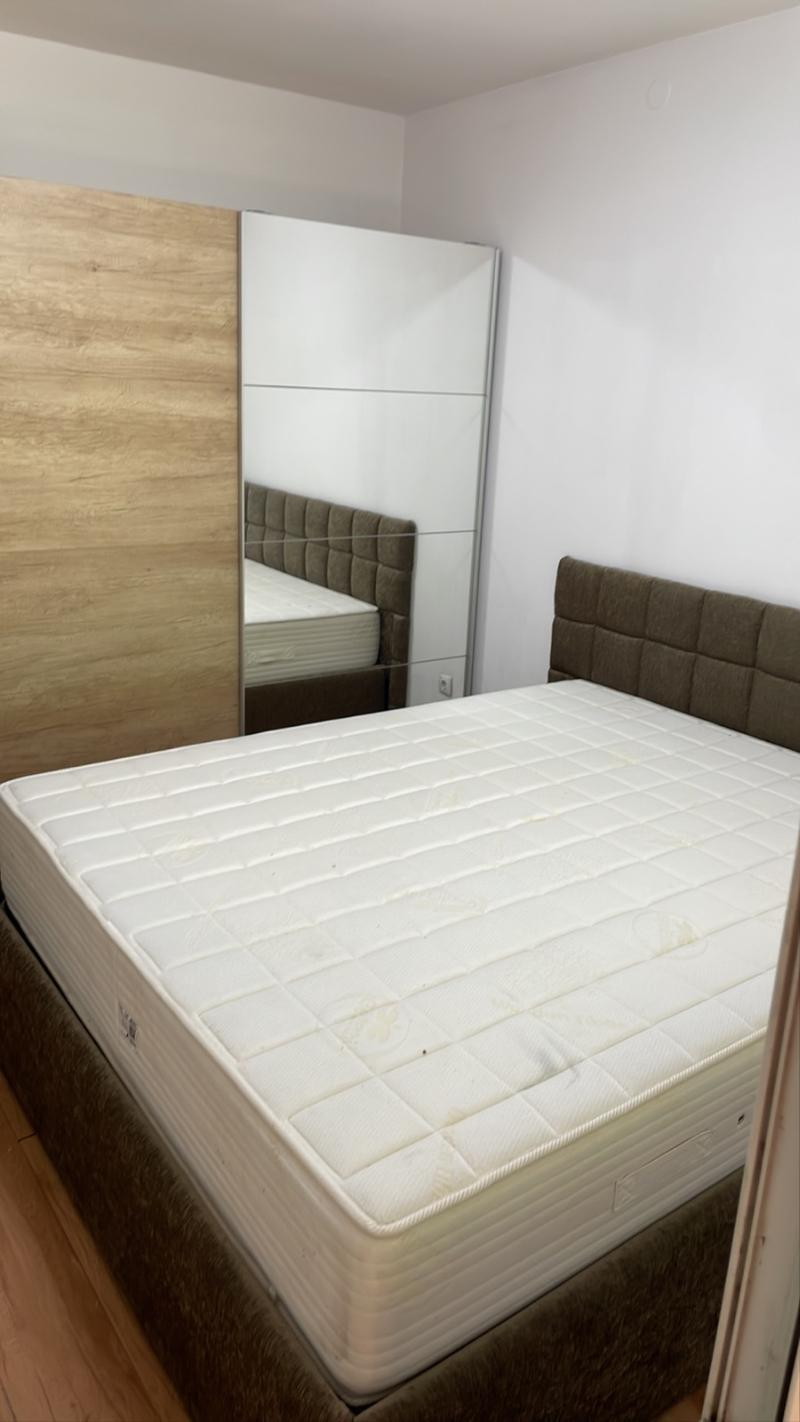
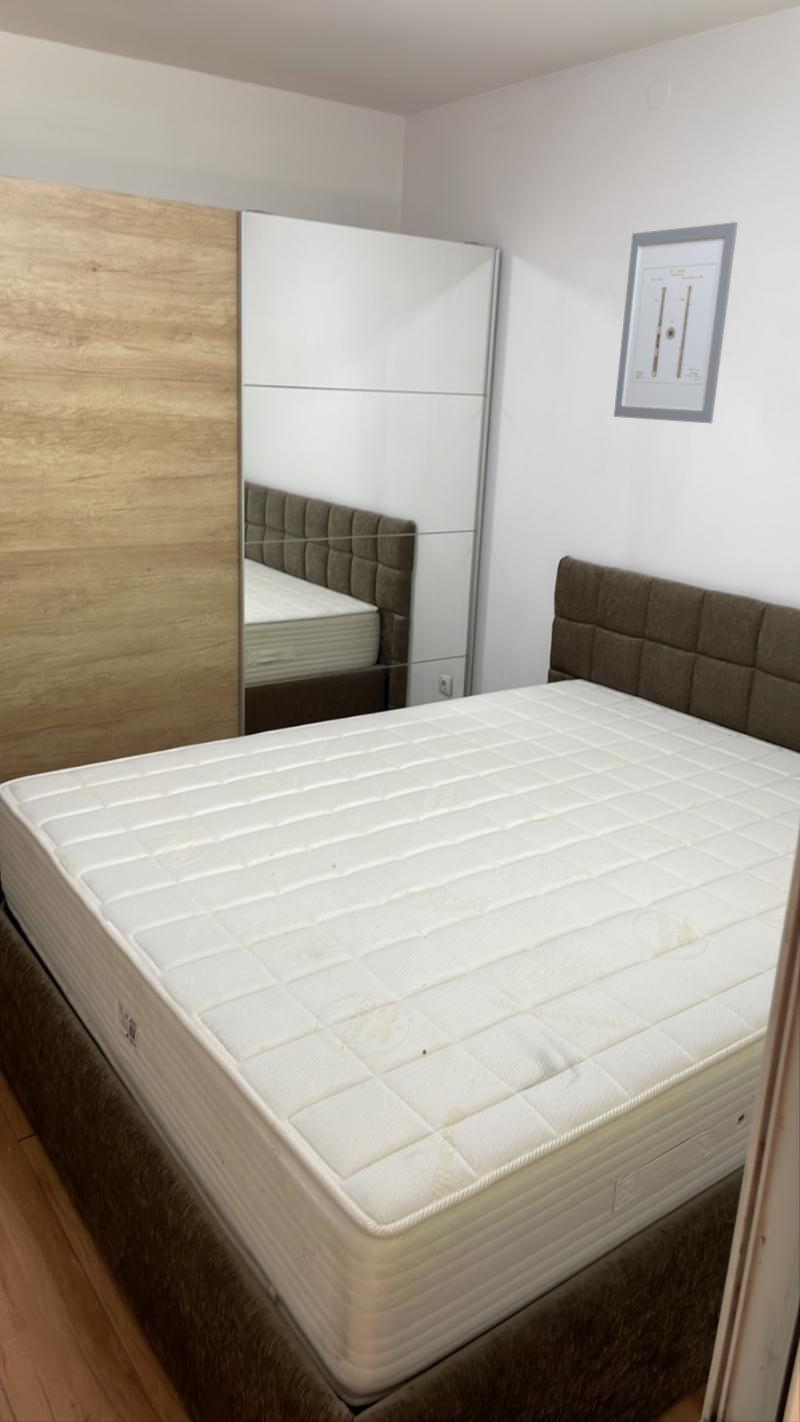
+ wall art [613,221,739,424]
